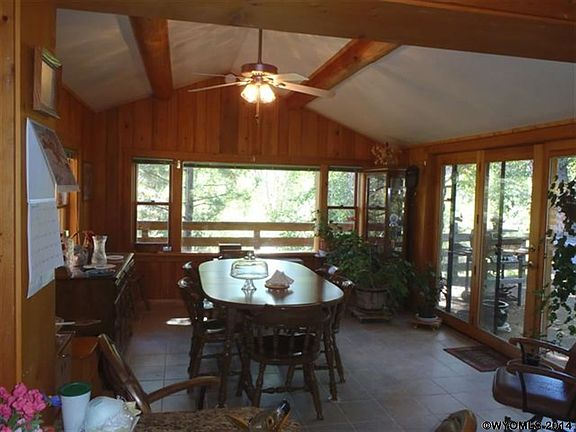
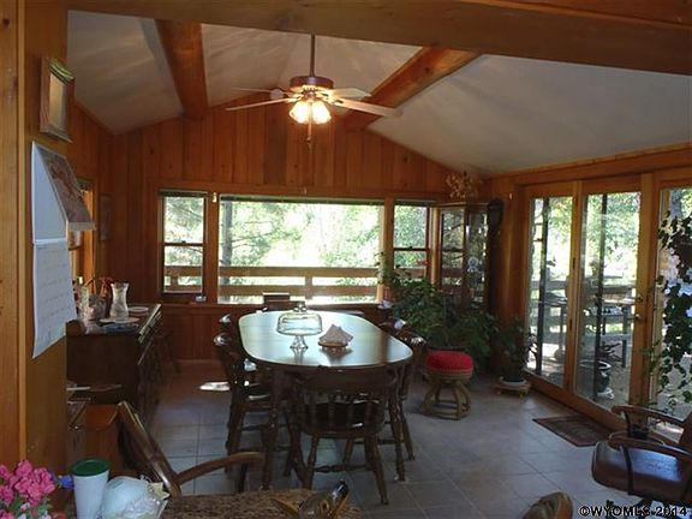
+ stool [423,350,475,420]
